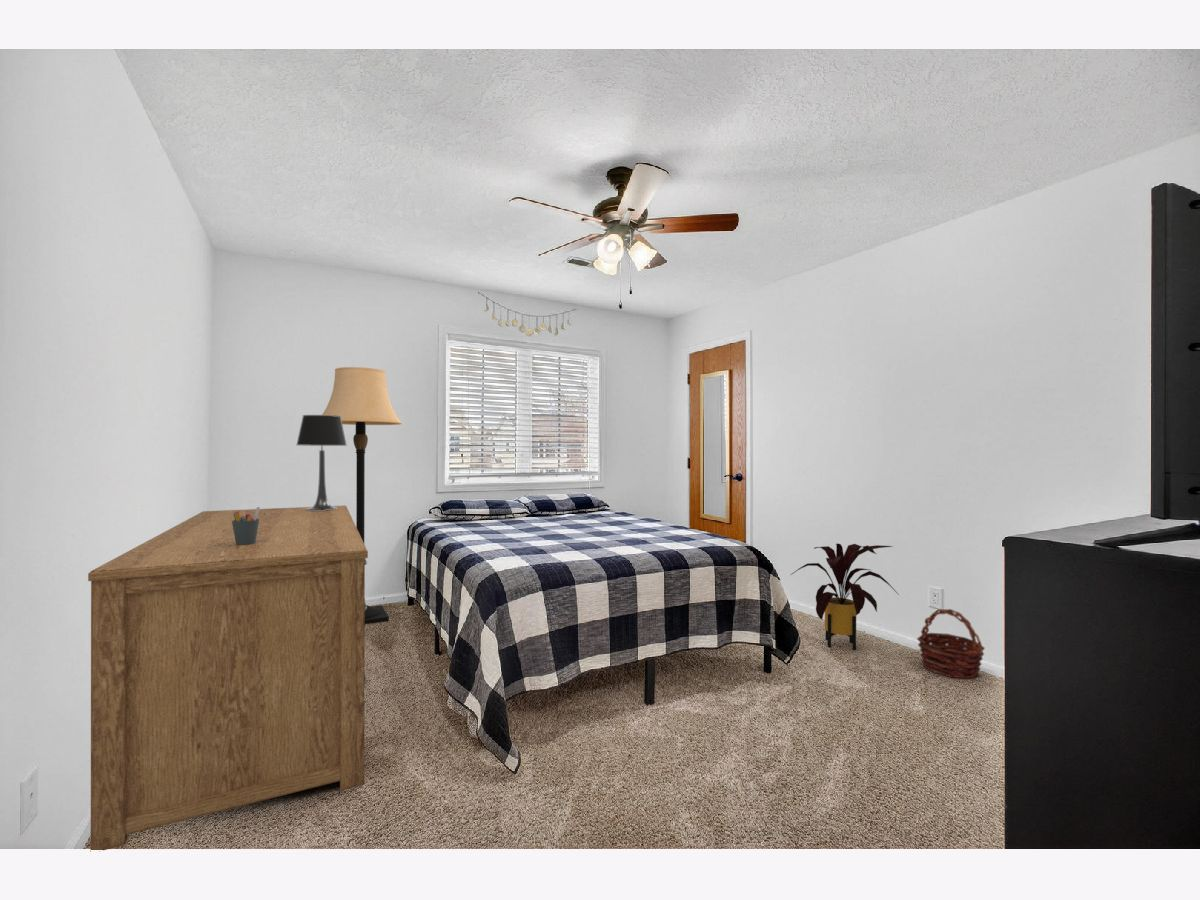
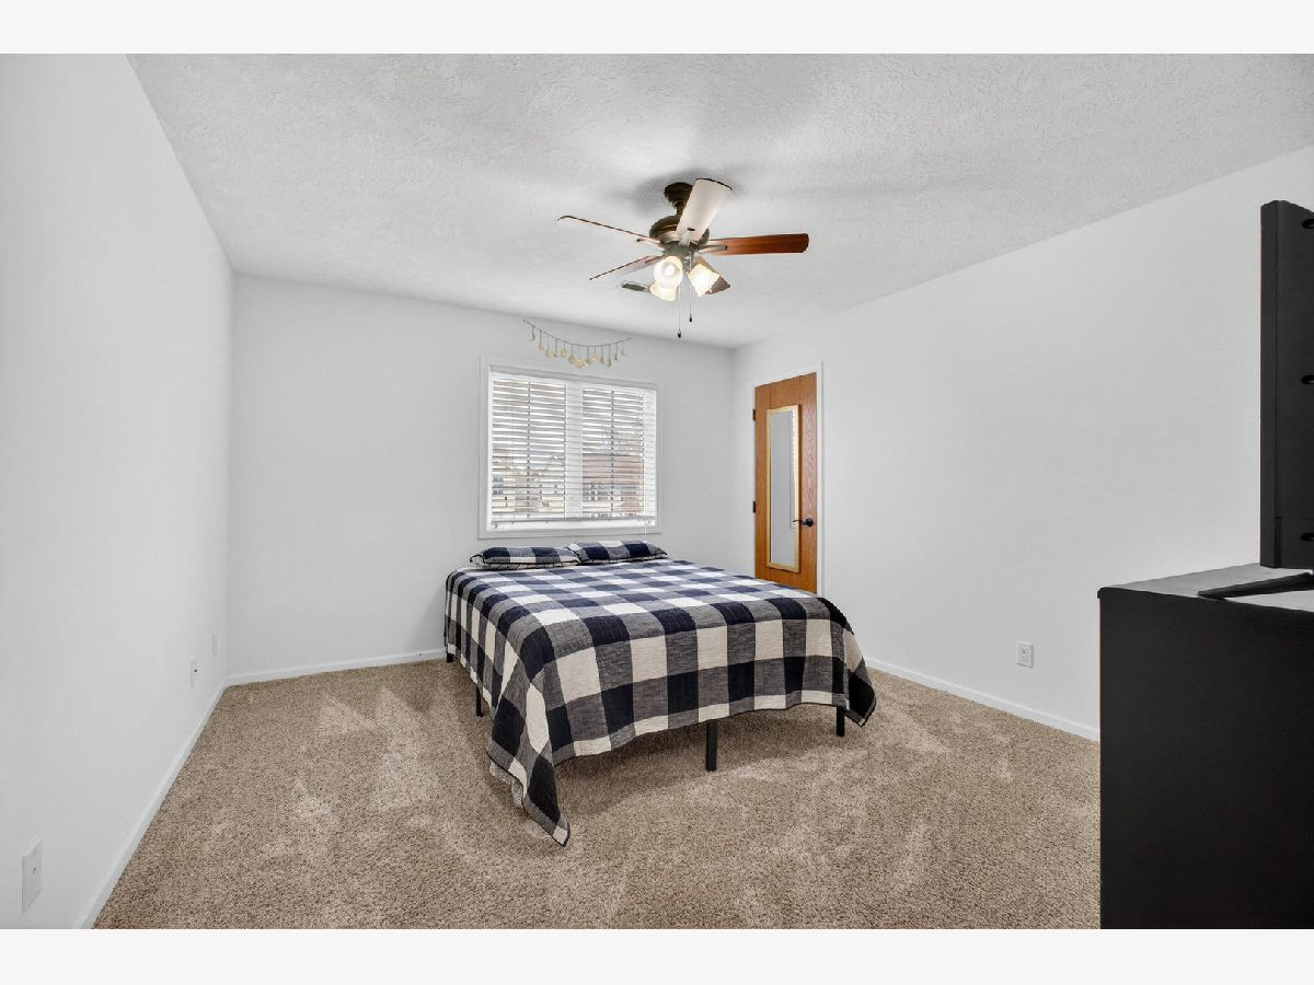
- pen holder [232,506,261,545]
- lamp [321,366,403,625]
- table lamp [296,414,348,511]
- basket [916,608,986,680]
- house plant [790,543,900,651]
- desk [87,505,369,851]
